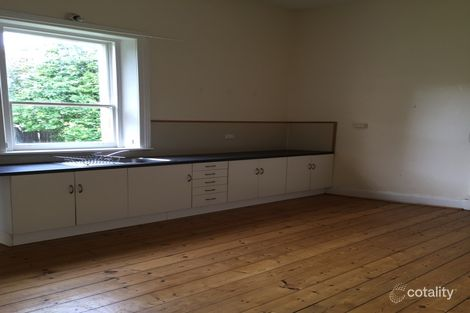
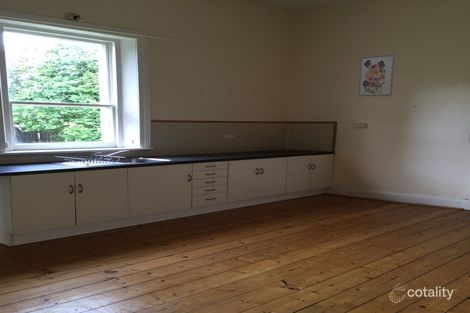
+ wall art [358,54,396,97]
